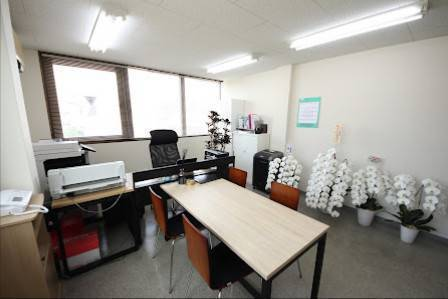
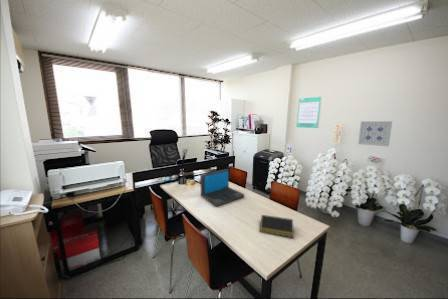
+ notepad [259,214,295,238]
+ wall art [357,120,393,147]
+ laptop [199,168,245,207]
